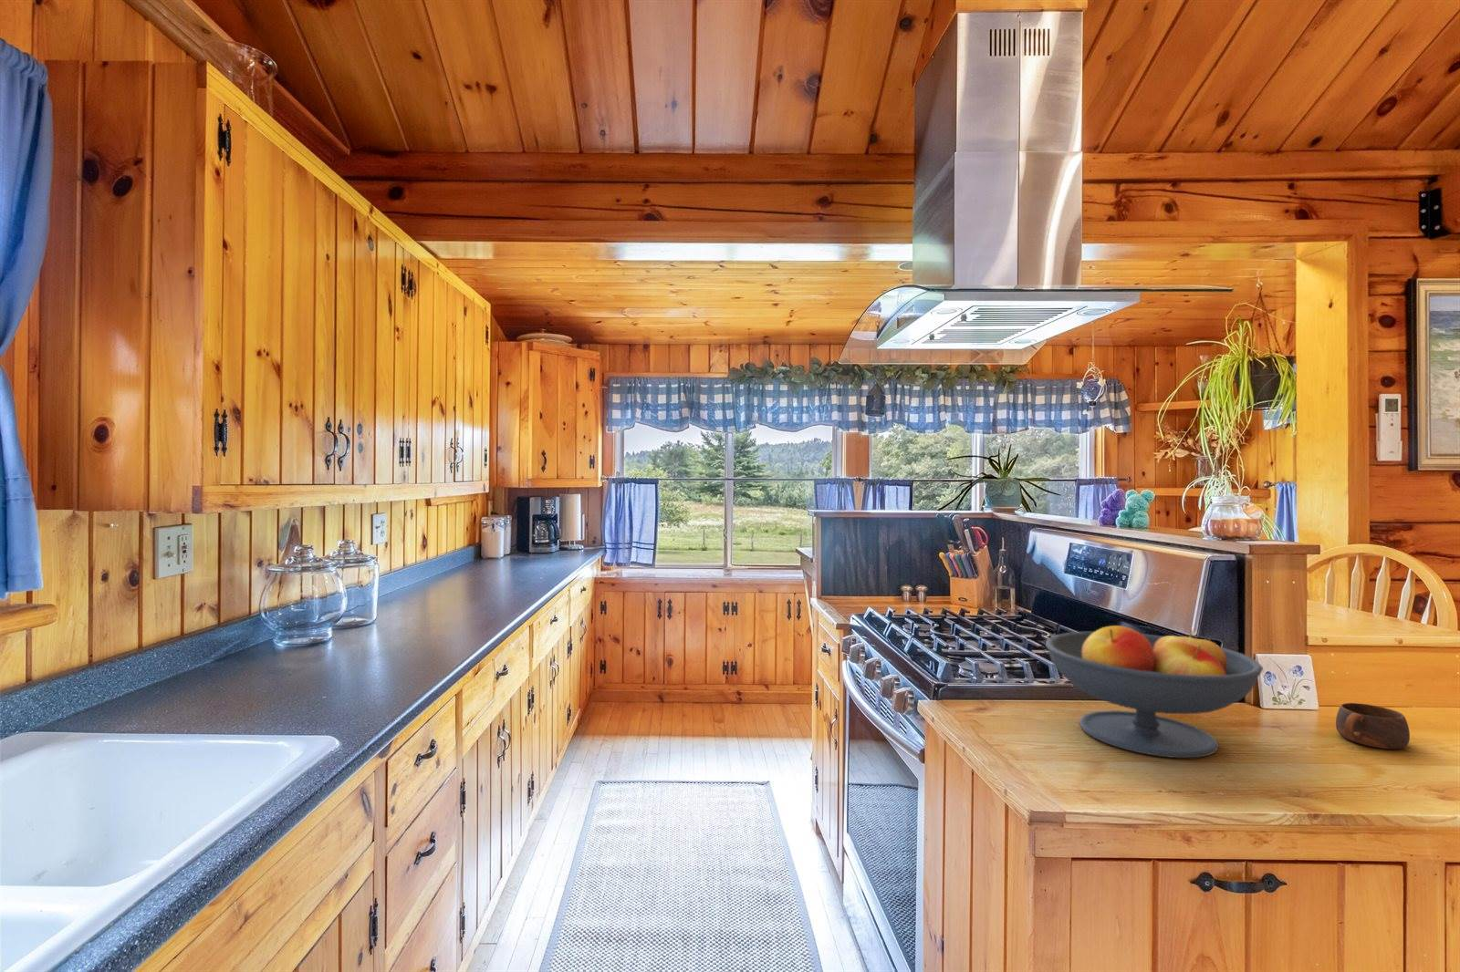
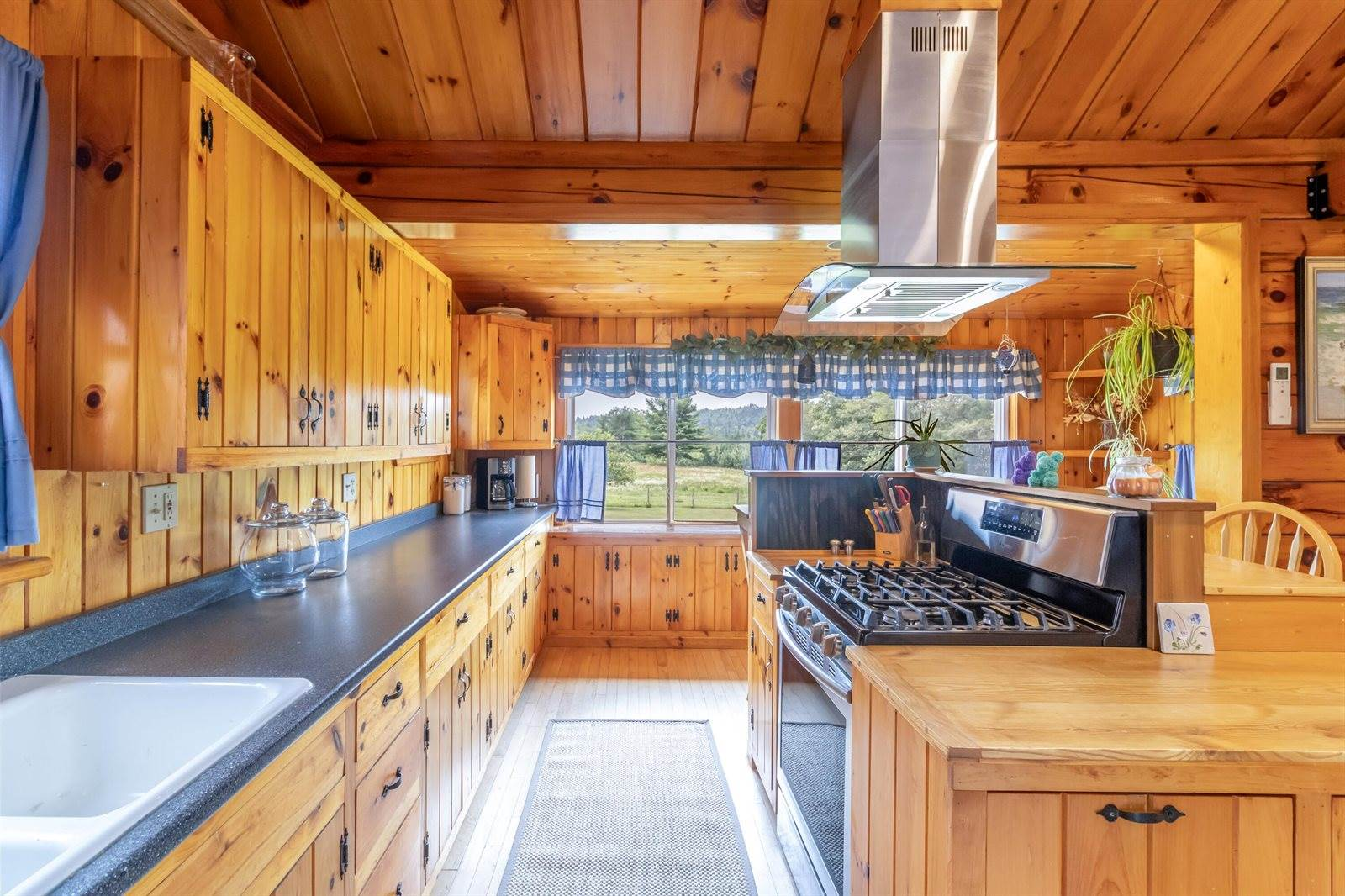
- cup [1335,702,1411,750]
- fruit bowl [1045,625,1264,758]
